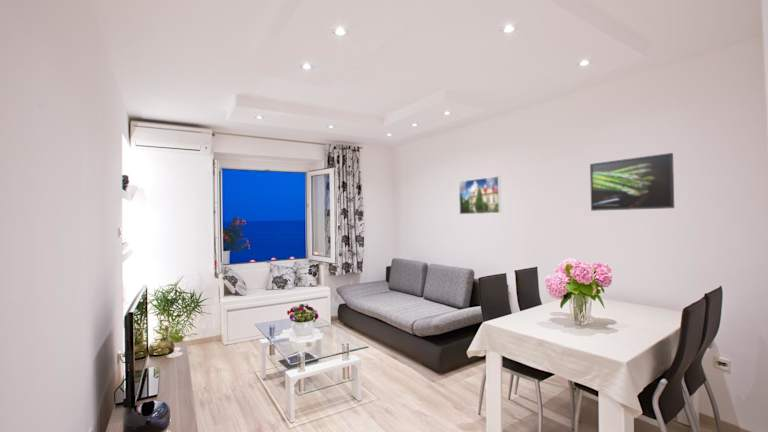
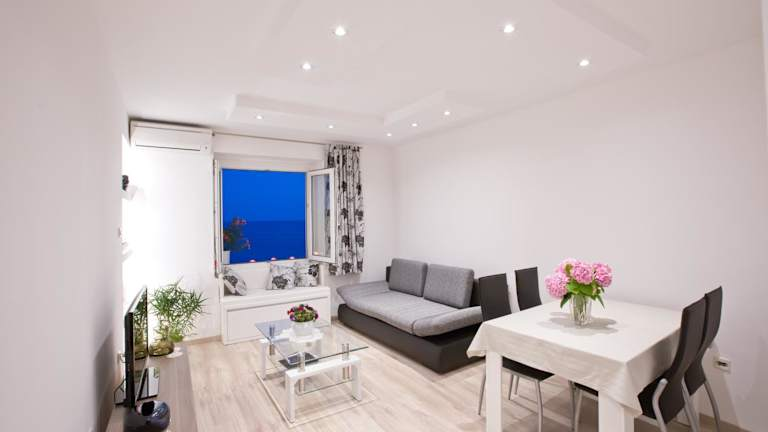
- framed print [458,175,502,215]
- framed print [589,152,675,212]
